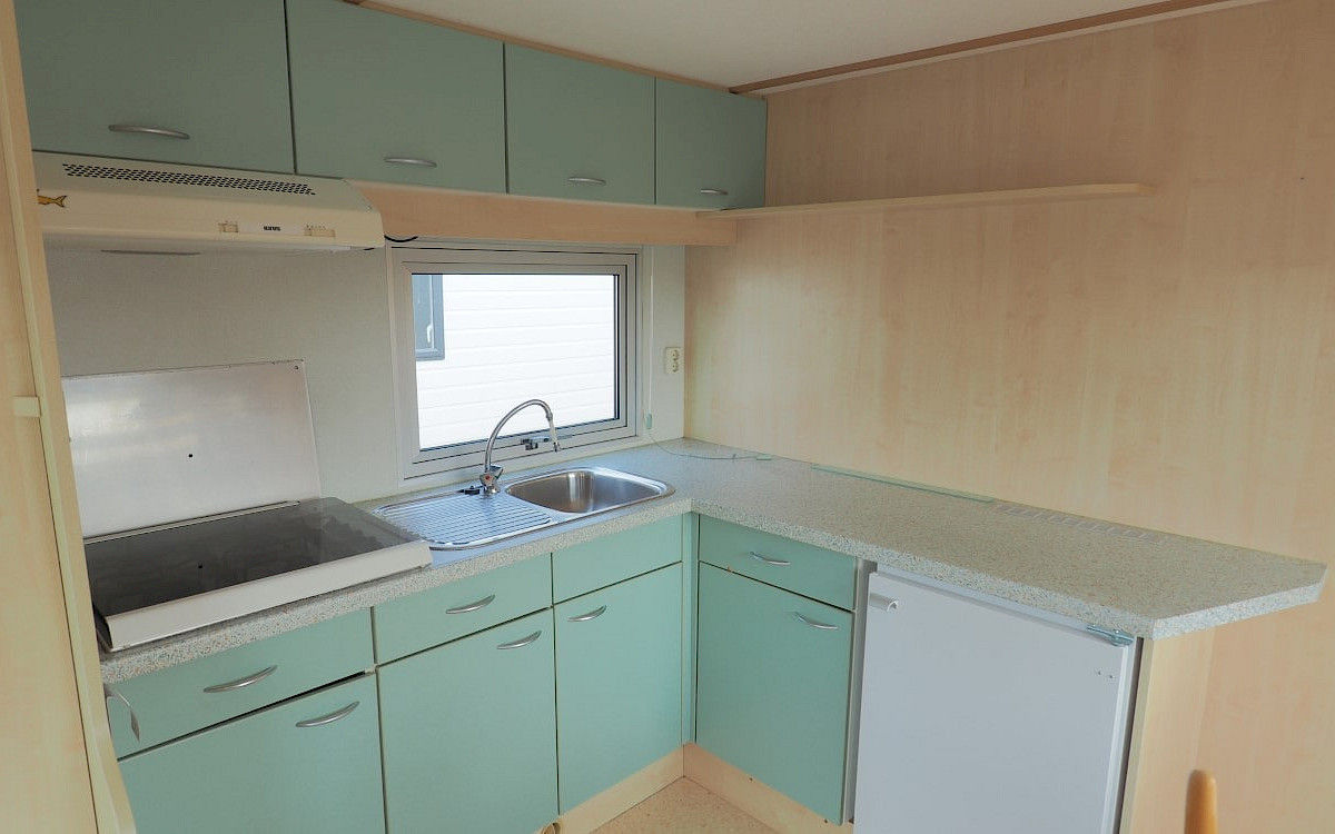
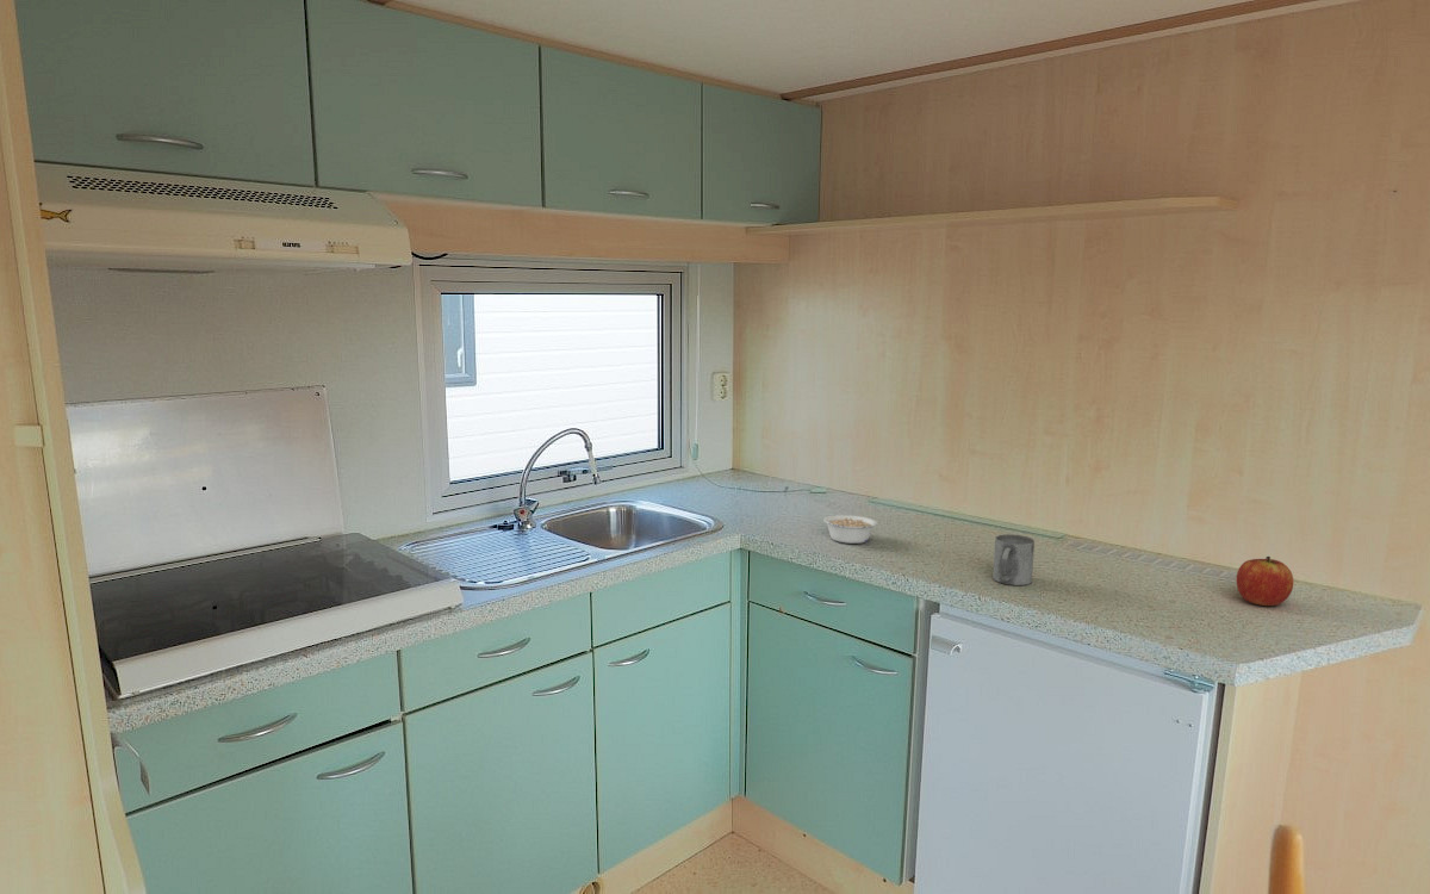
+ apple [1236,555,1294,607]
+ legume [822,514,878,545]
+ mug [991,533,1036,586]
